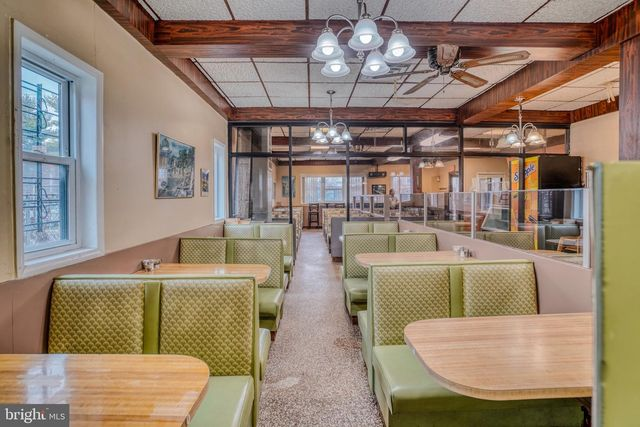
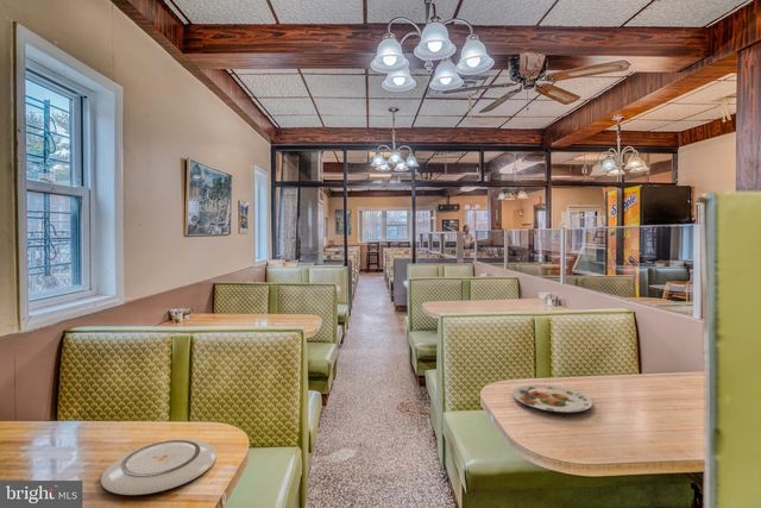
+ plate [511,383,593,413]
+ plate [100,438,218,496]
